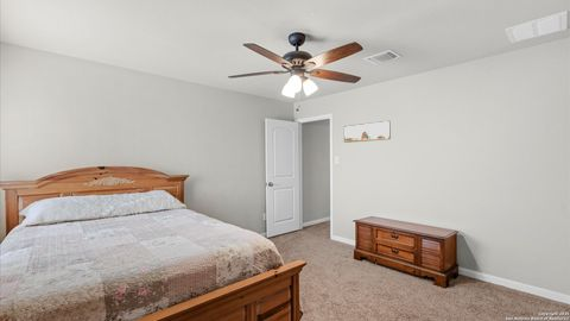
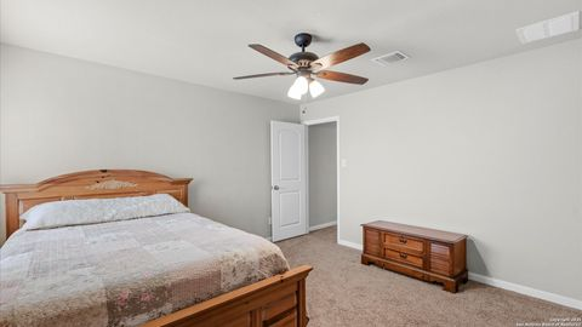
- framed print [343,120,392,144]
